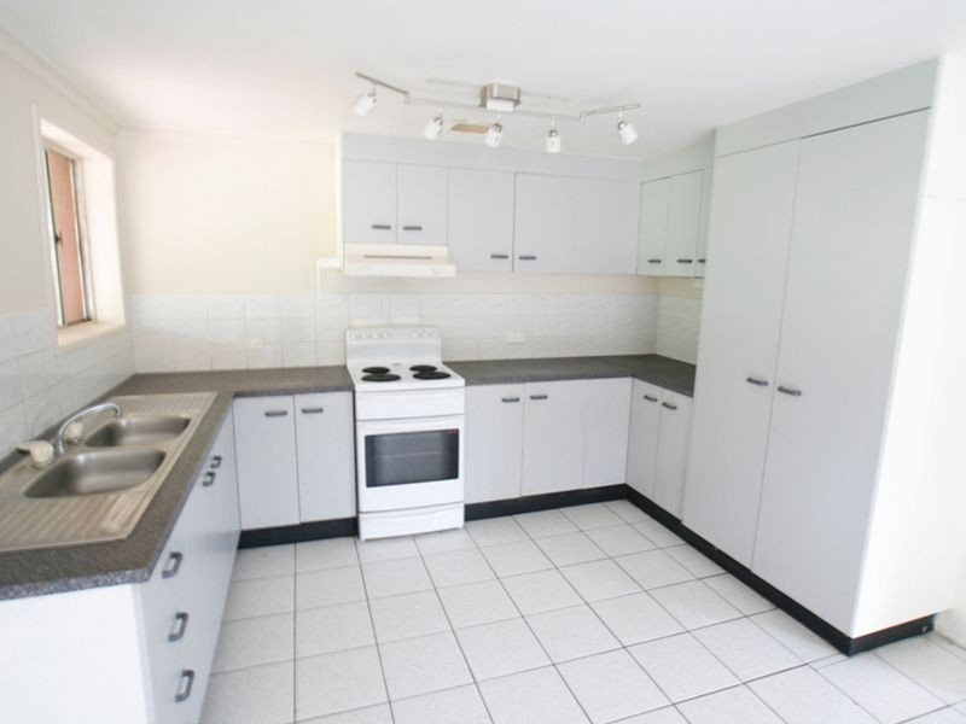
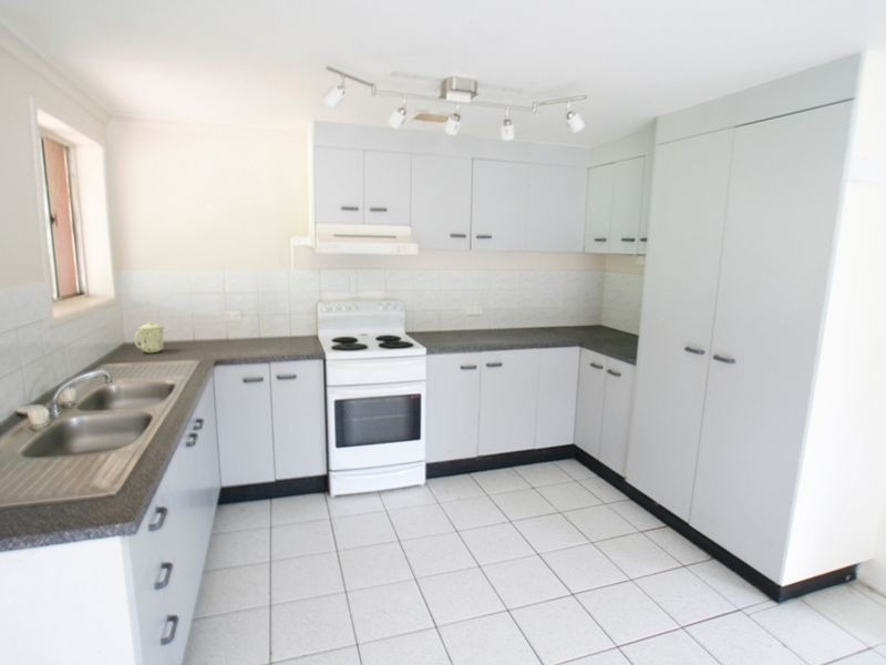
+ mug [134,320,165,354]
